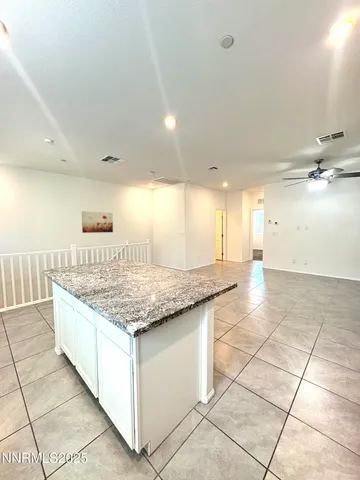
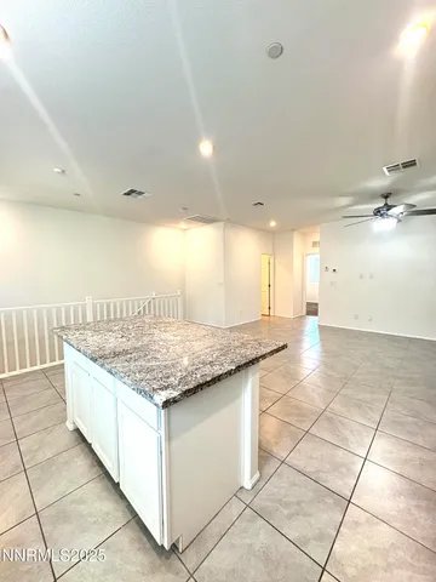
- wall art [81,210,114,234]
